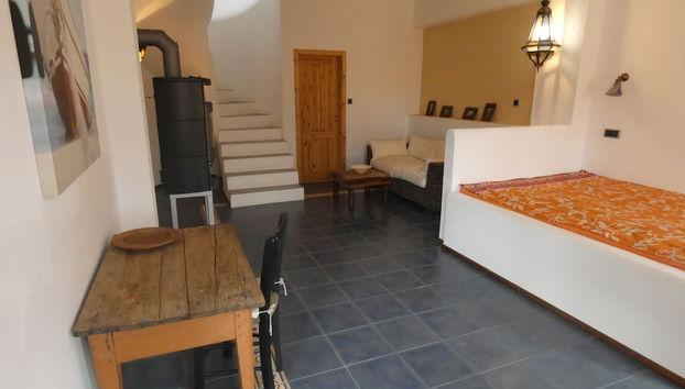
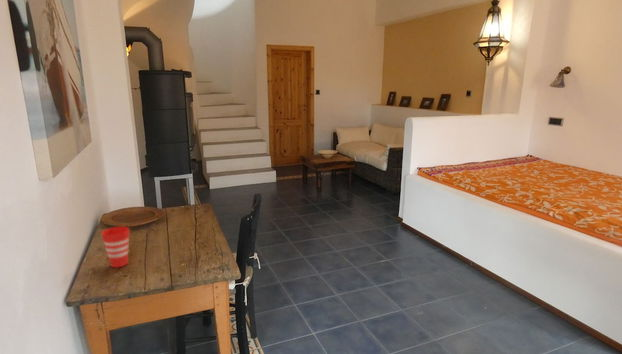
+ cup [100,226,130,269]
